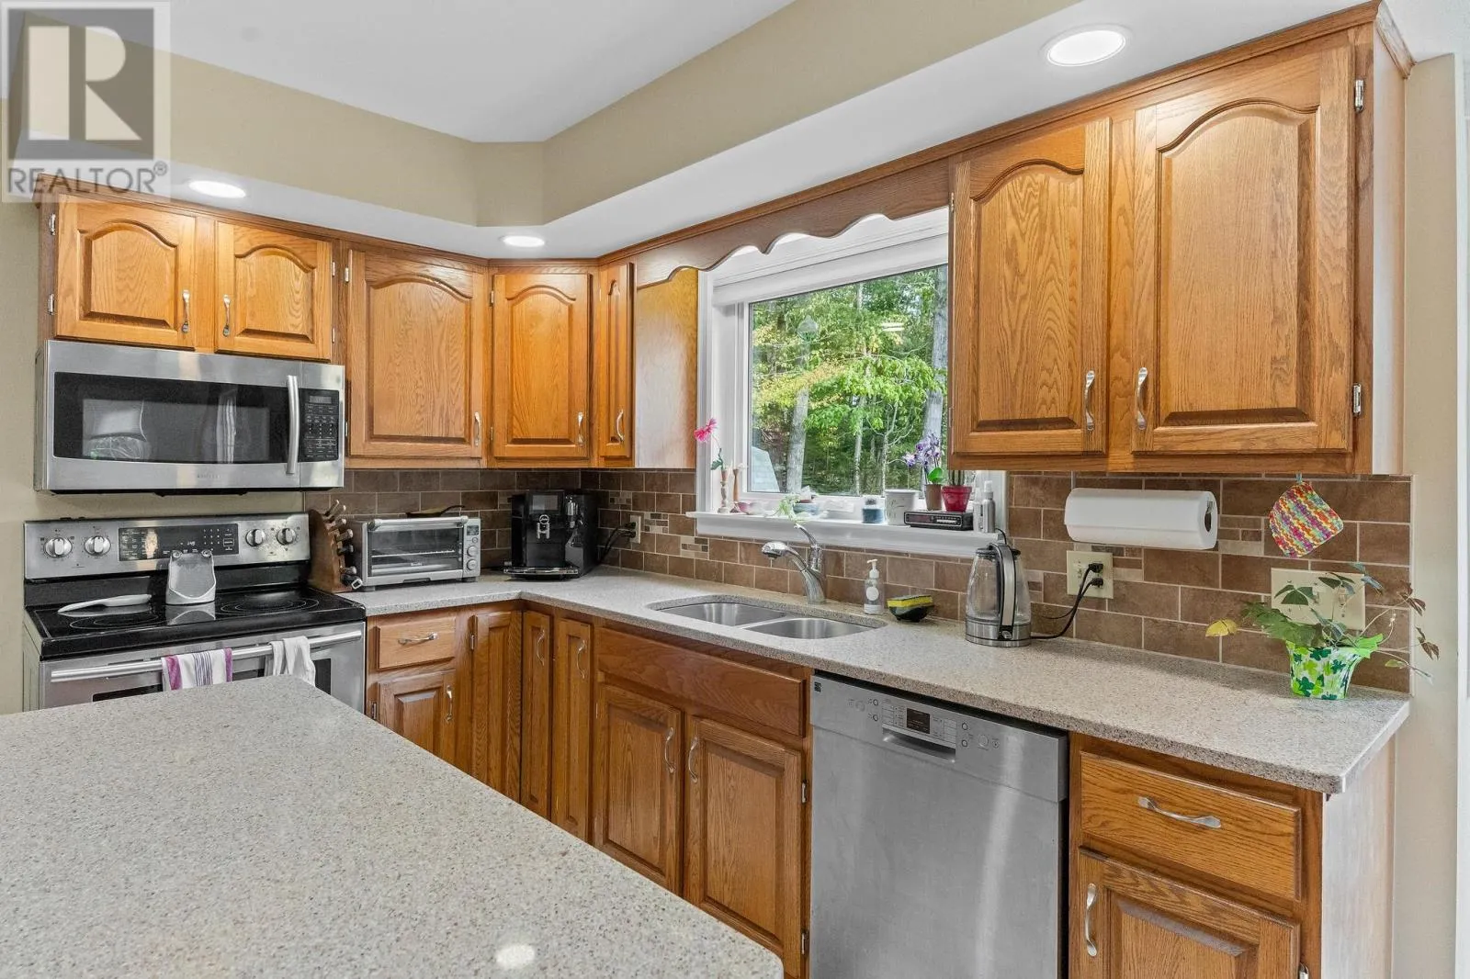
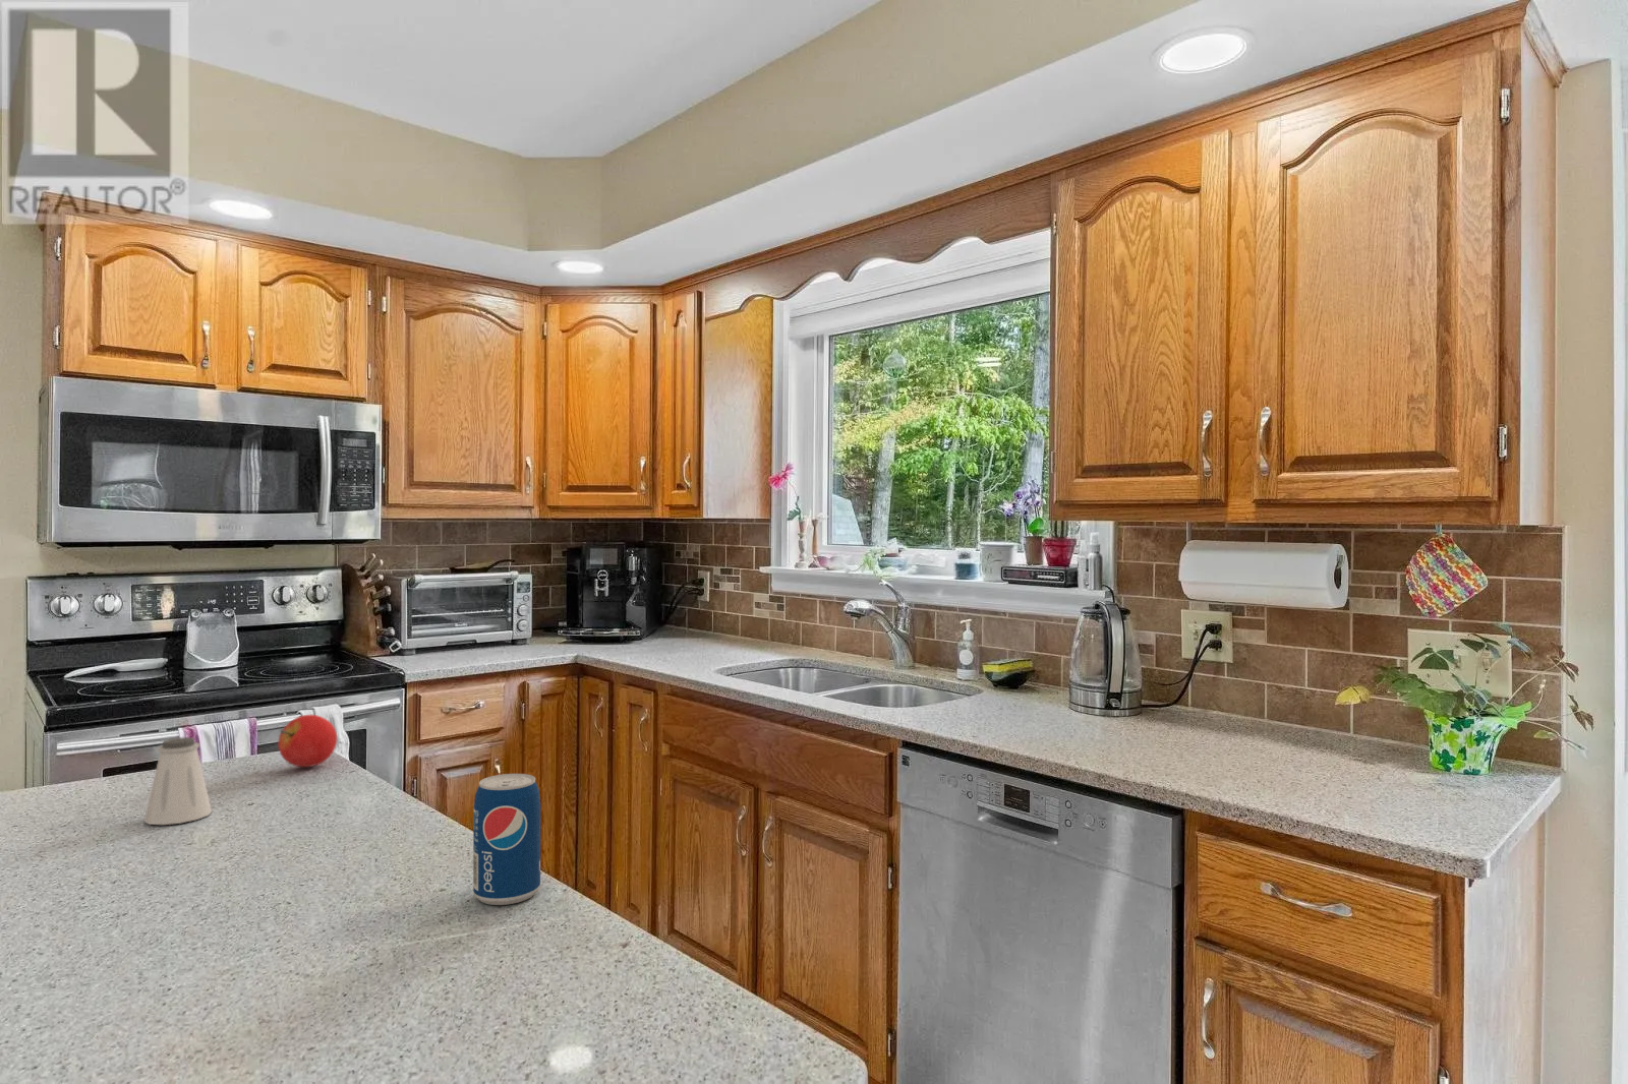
+ saltshaker [144,737,213,826]
+ beverage can [472,773,541,906]
+ fruit [277,714,338,768]
